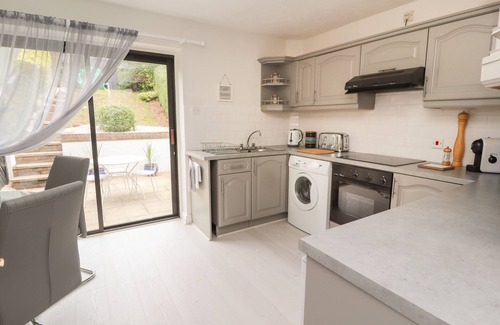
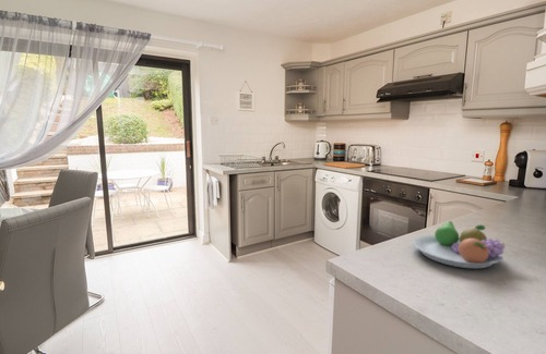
+ fruit bowl [412,220,506,269]
